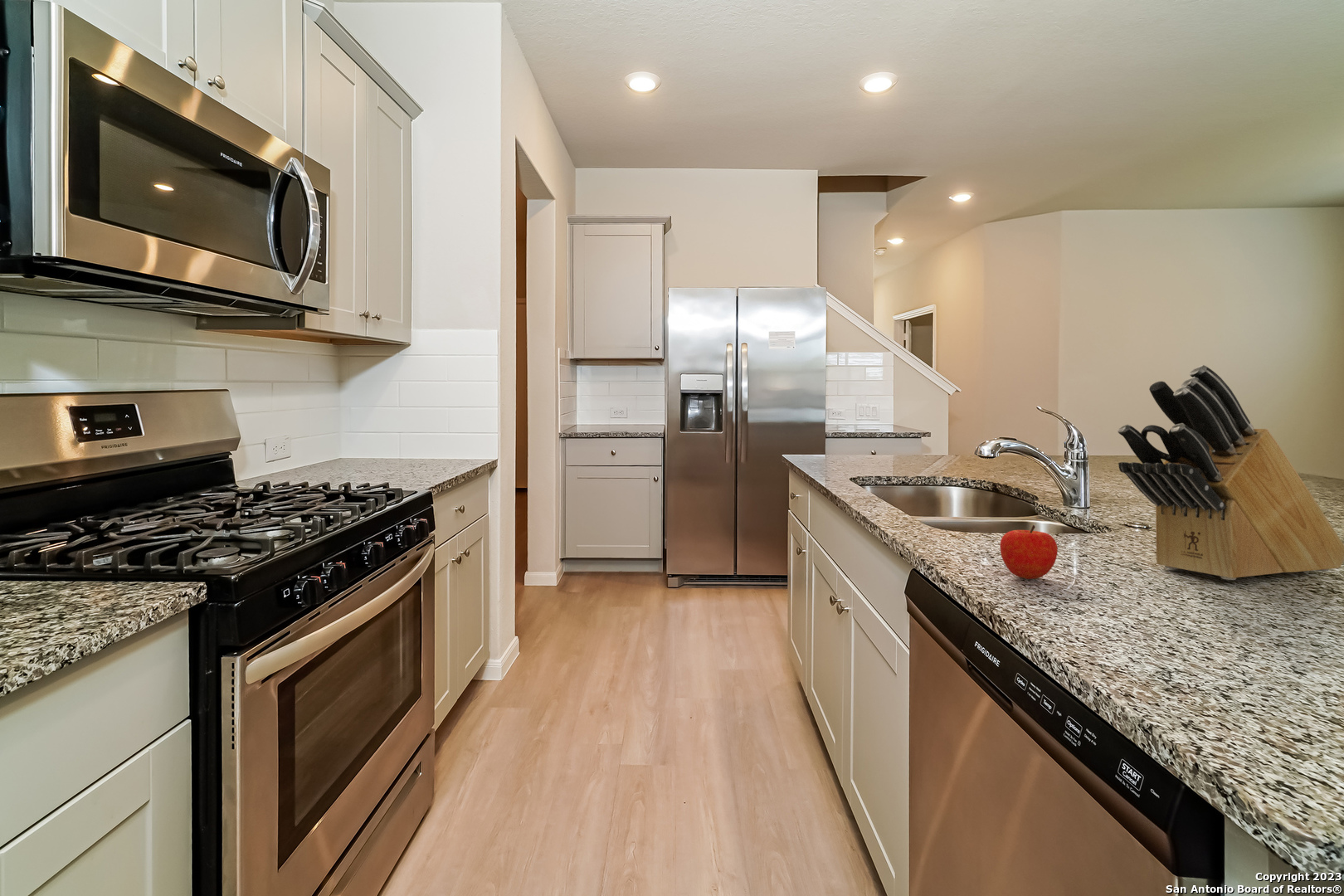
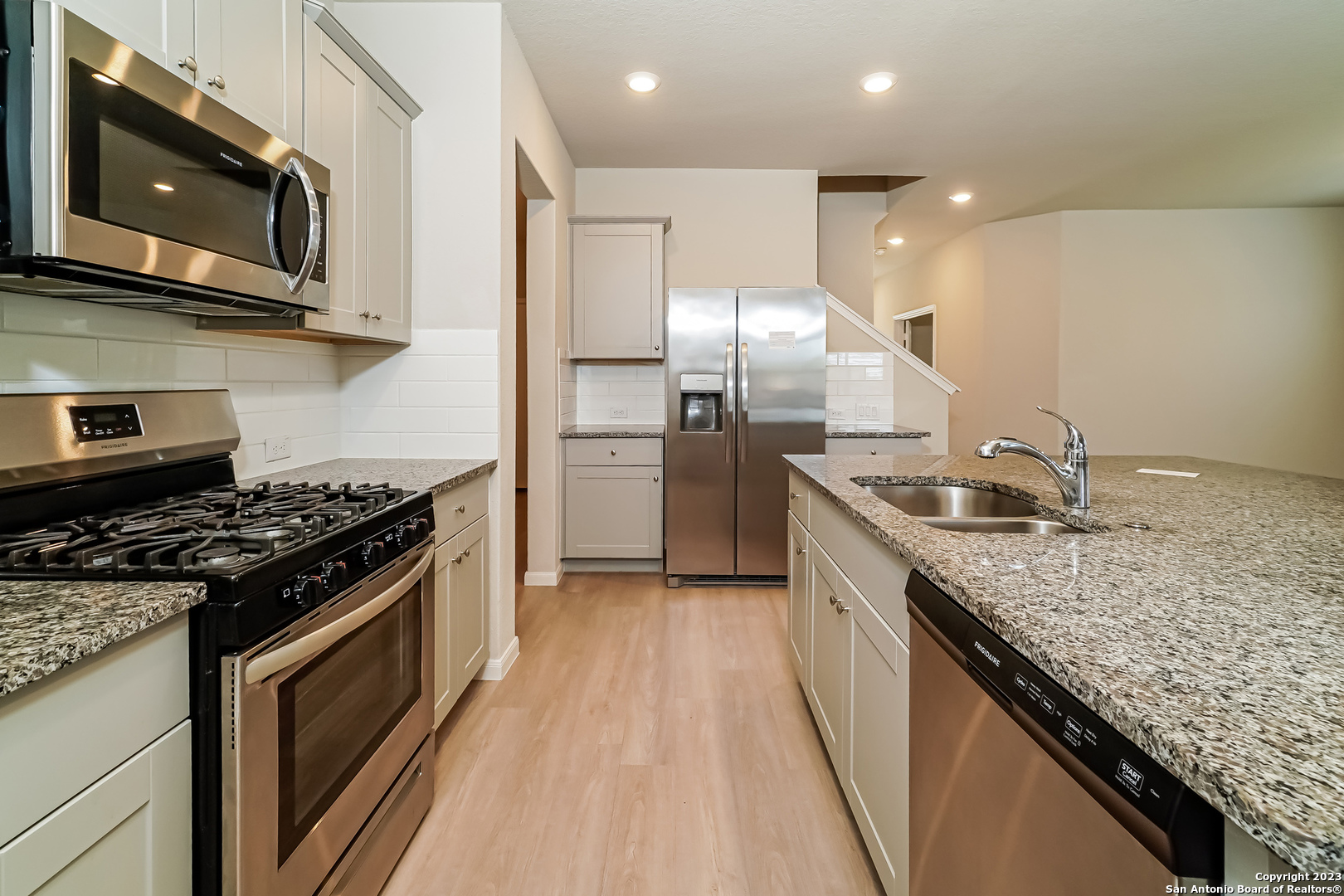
- knife block [1118,364,1344,581]
- fruit [1000,524,1059,580]
